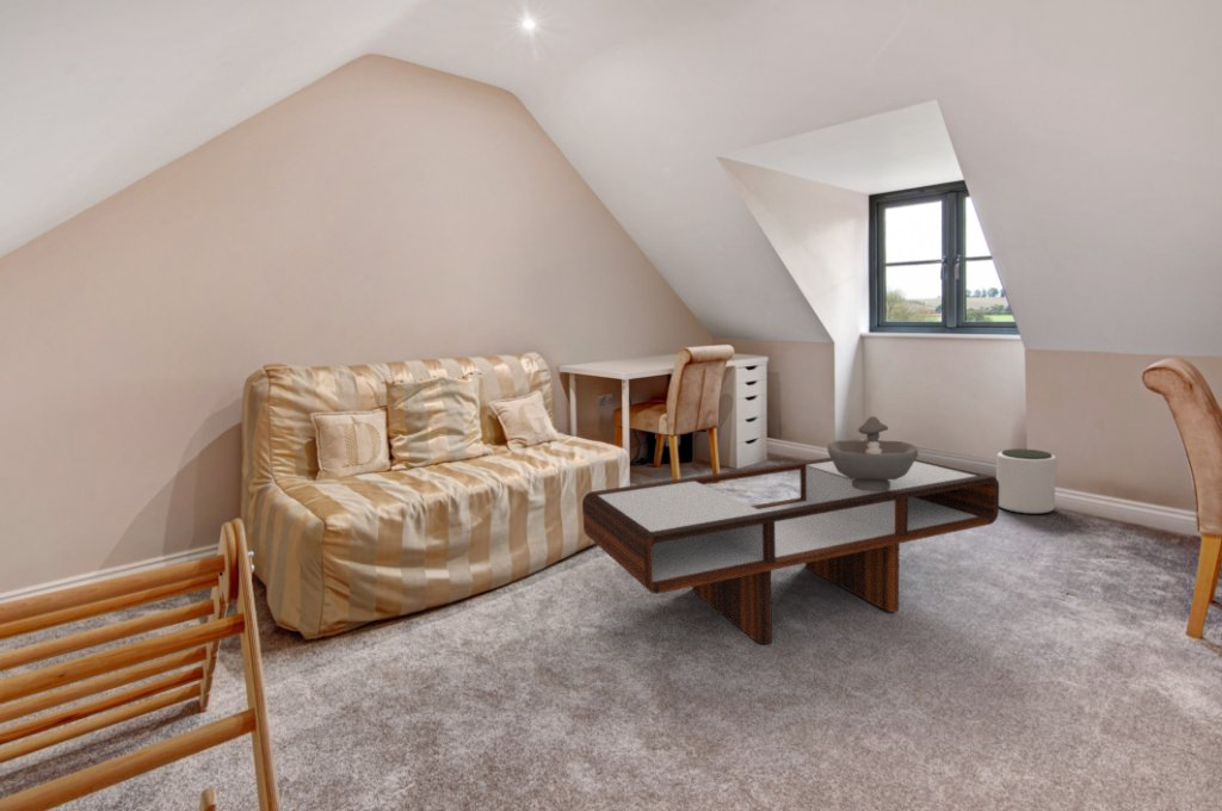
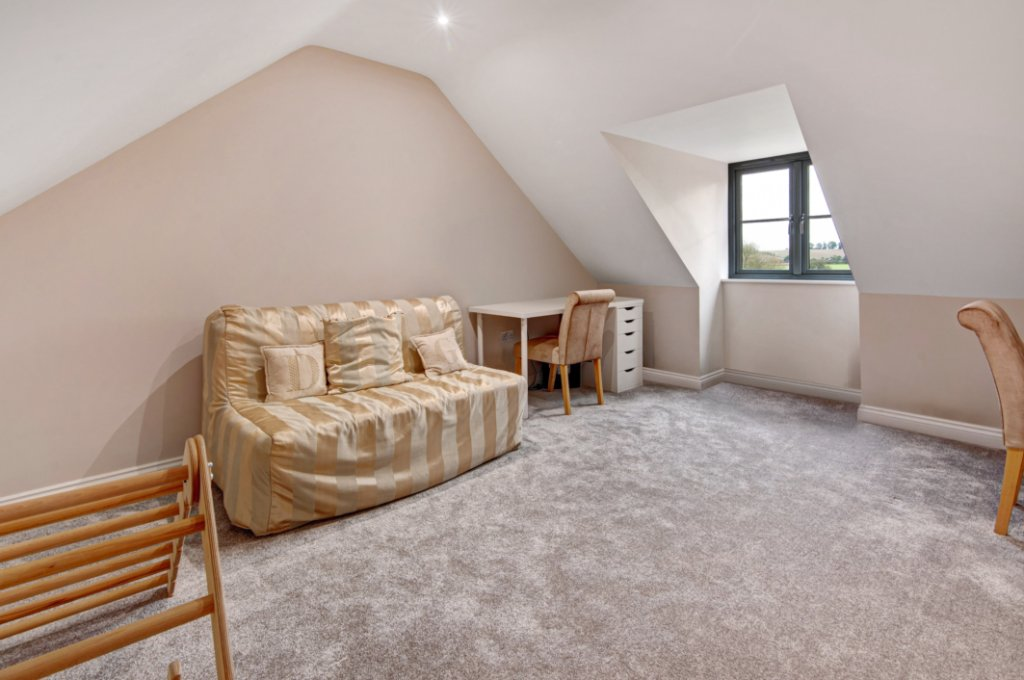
- plant pot [995,447,1057,515]
- coffee table [581,457,1000,645]
- decorative bowl [827,415,919,491]
